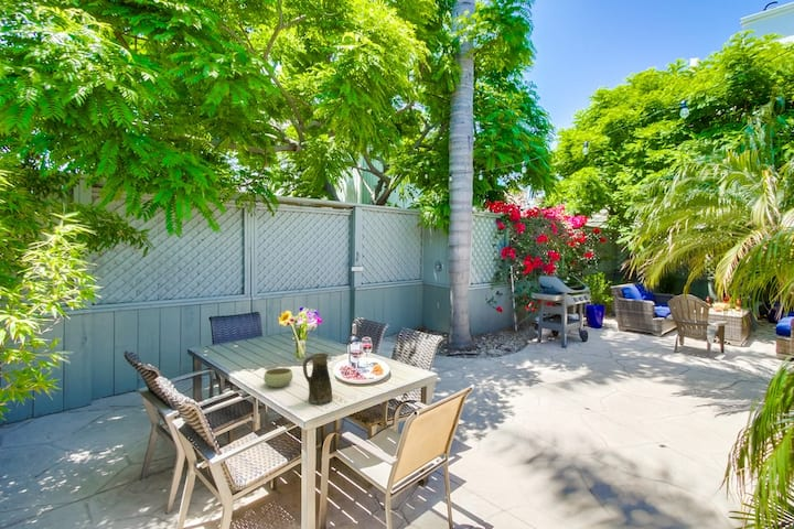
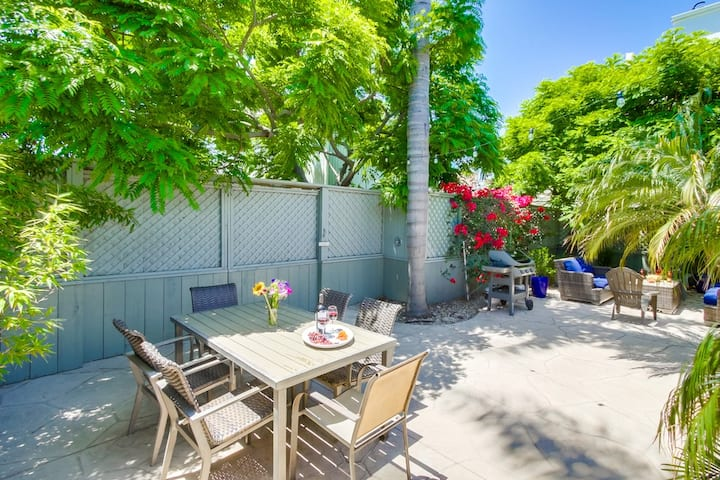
- pitcher [302,352,334,404]
- bowl [262,367,293,388]
